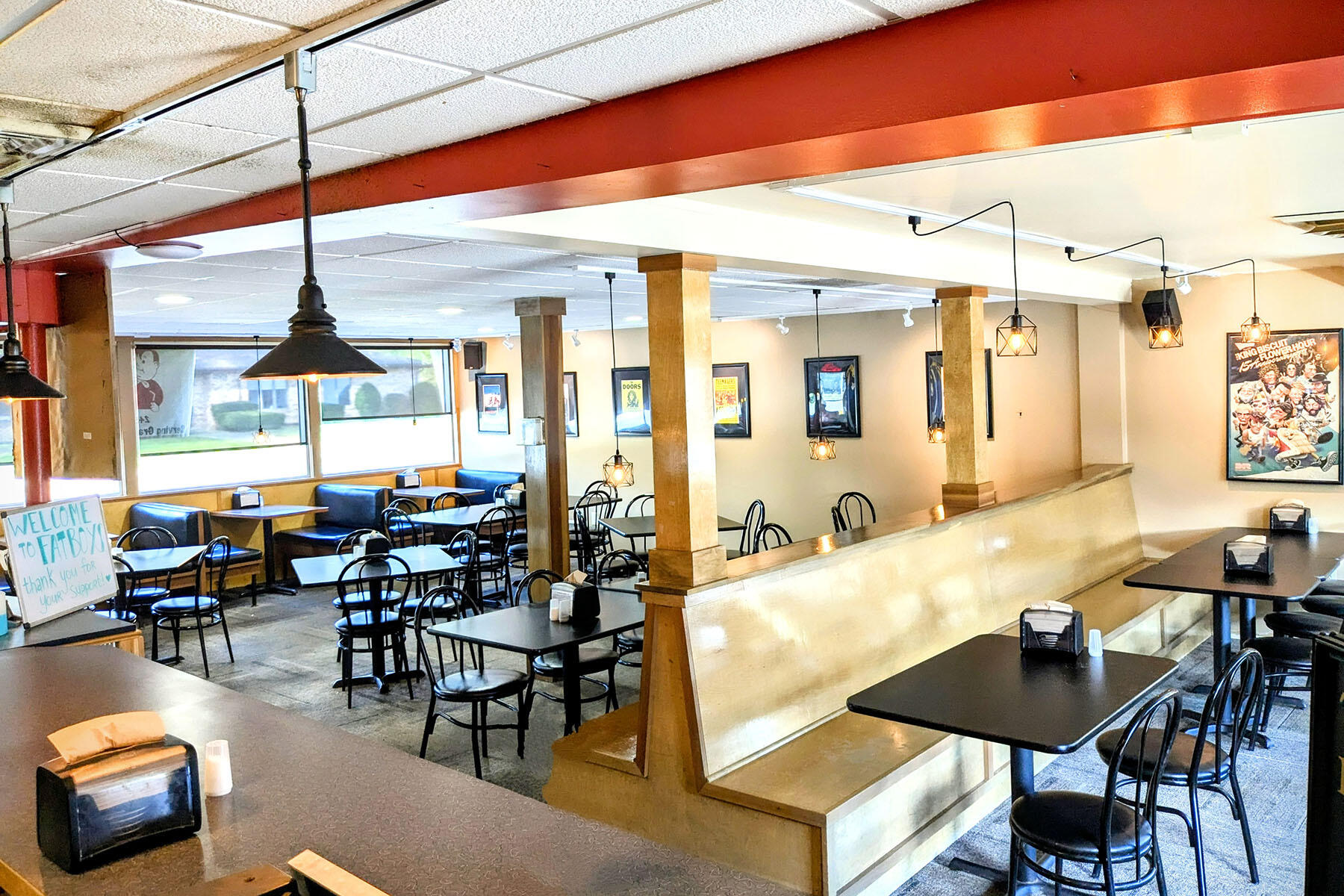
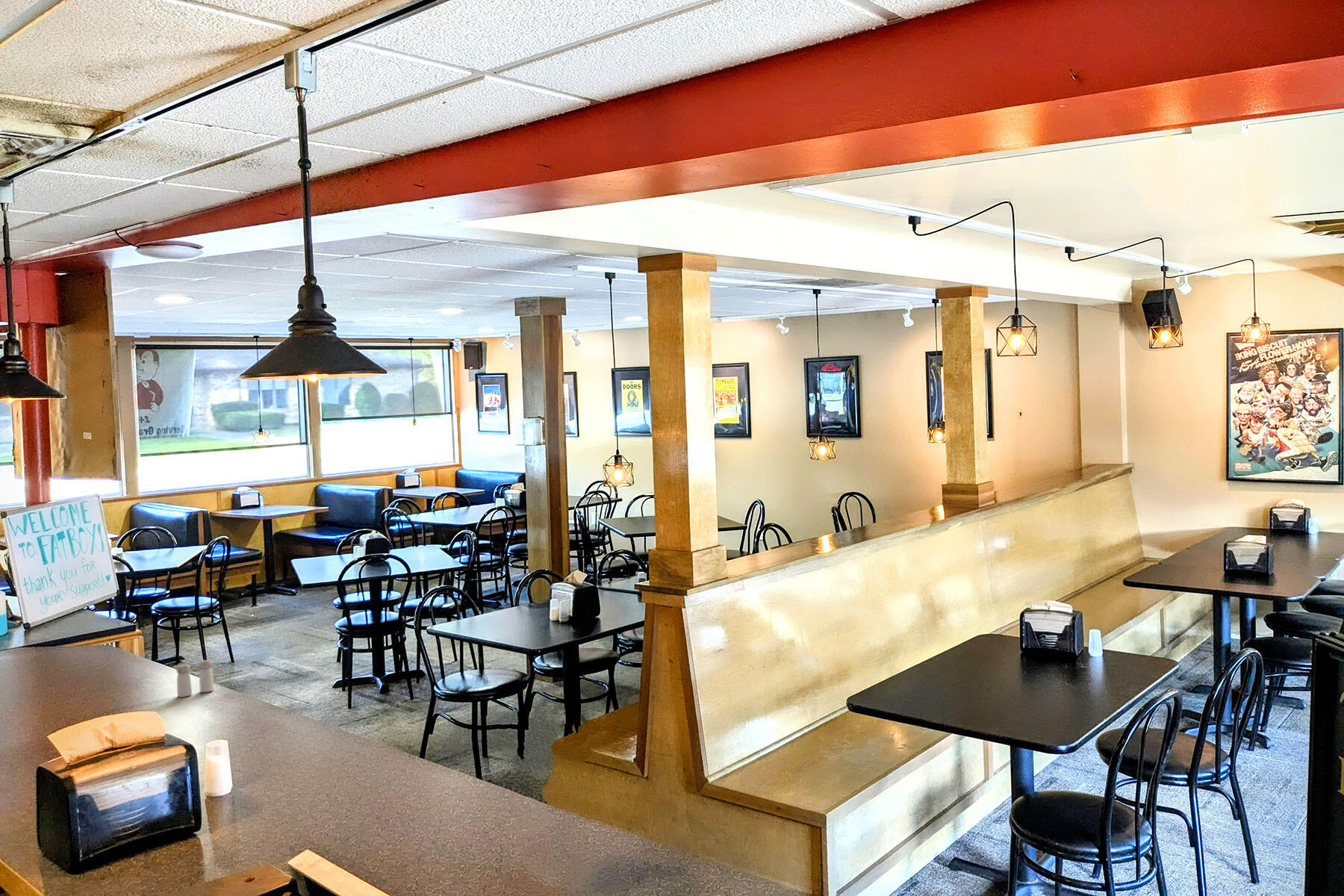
+ salt and pepper shaker [175,659,215,698]
